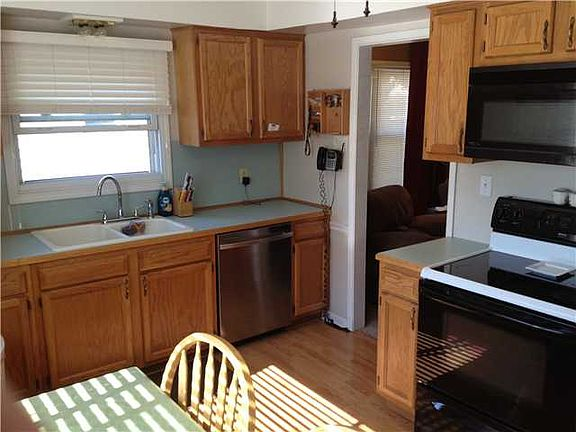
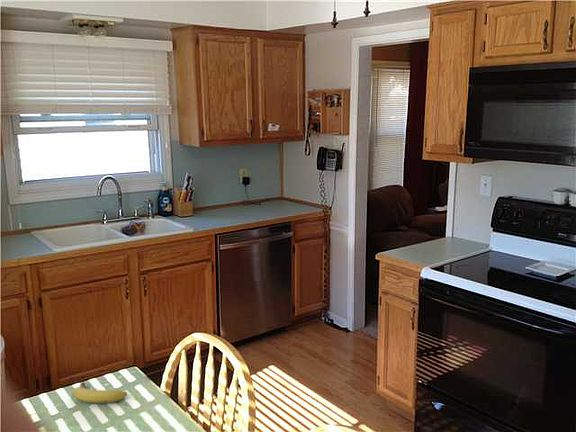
+ fruit [72,381,128,404]
